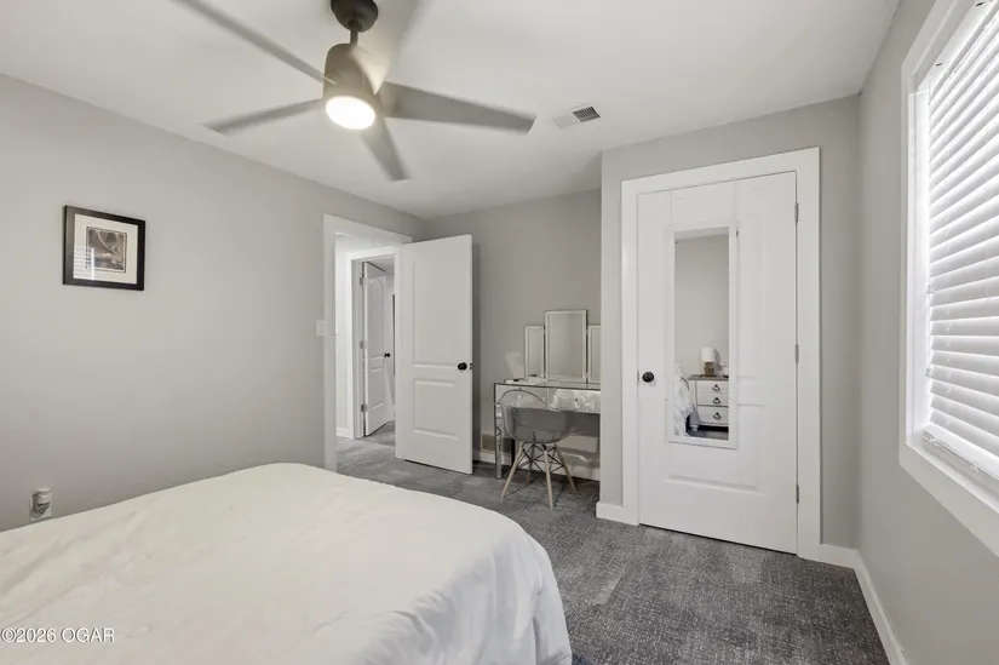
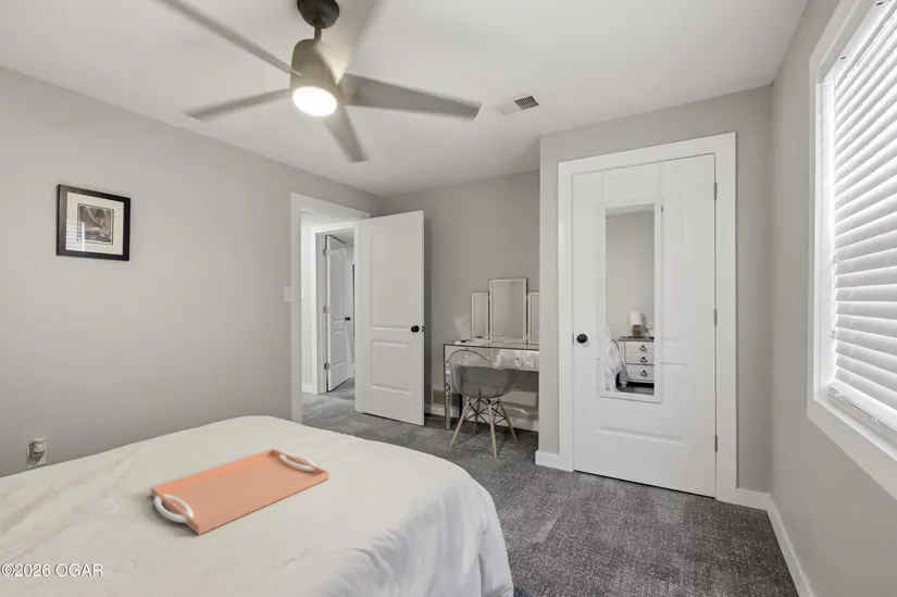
+ serving tray [150,447,331,536]
